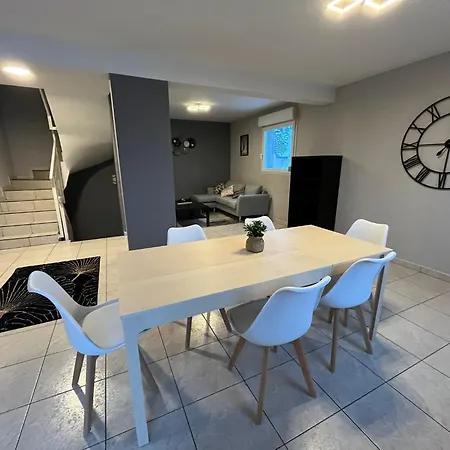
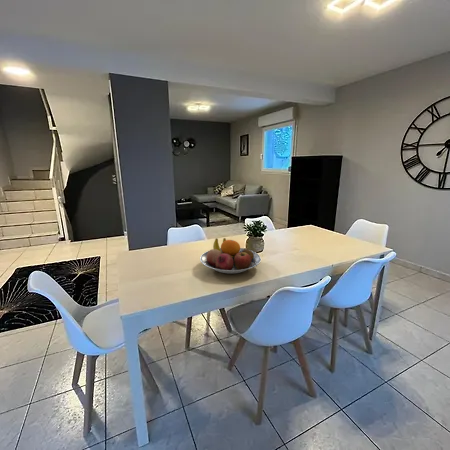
+ fruit bowl [199,237,262,275]
